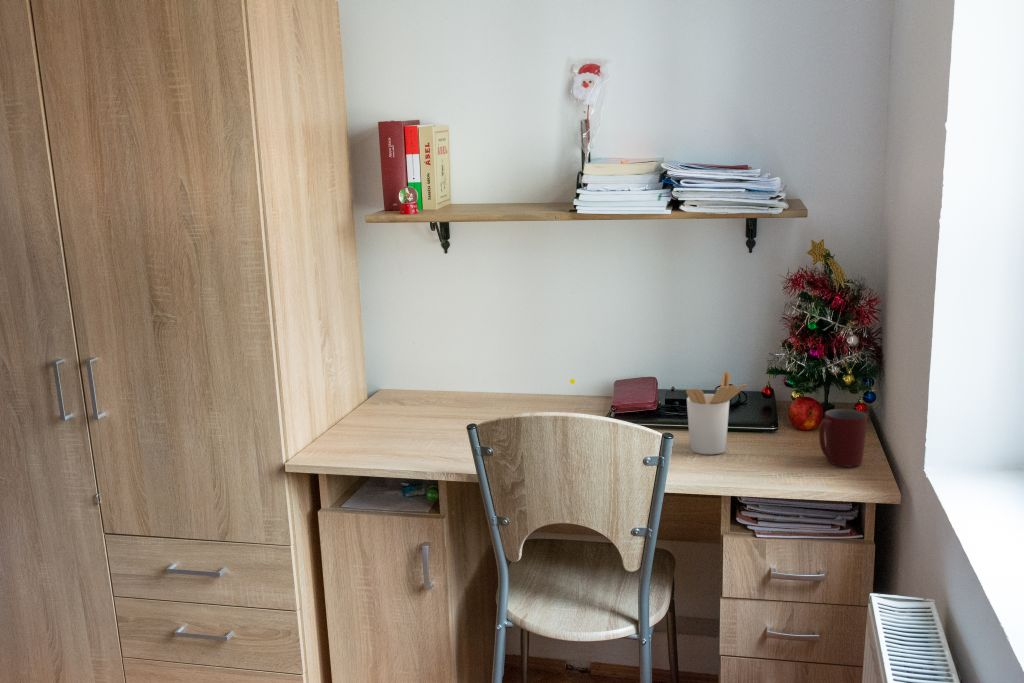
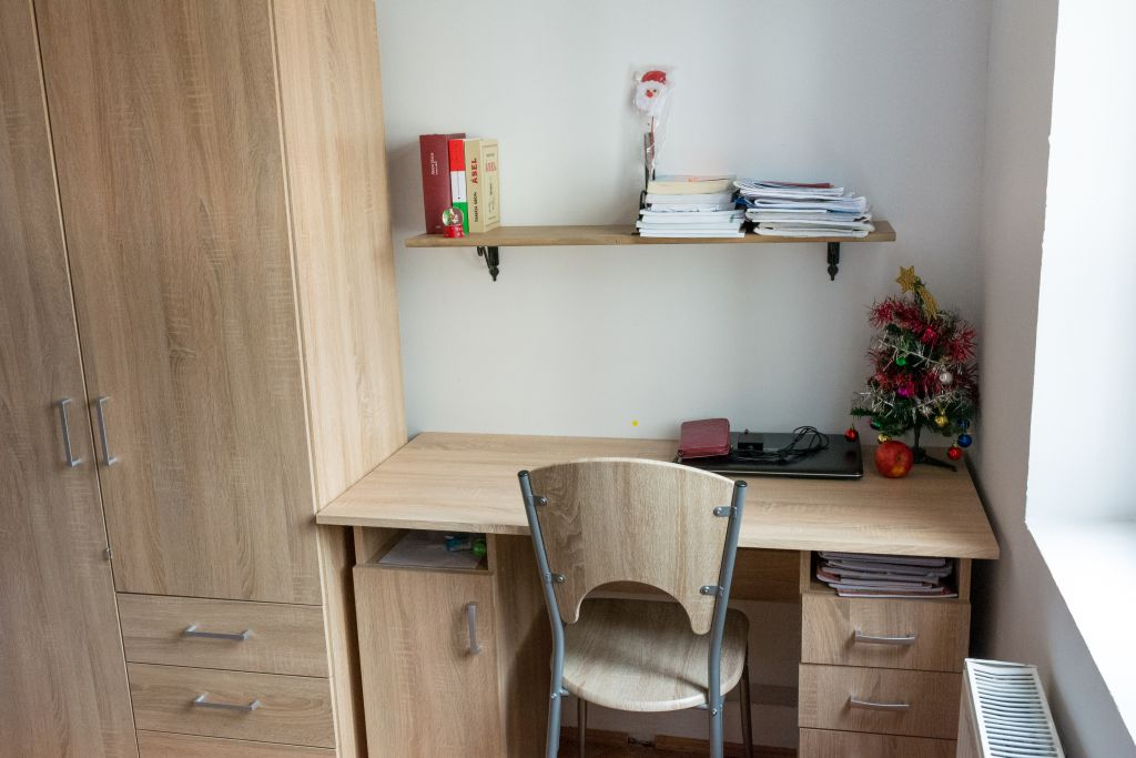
- mug [818,408,868,467]
- utensil holder [685,370,748,455]
